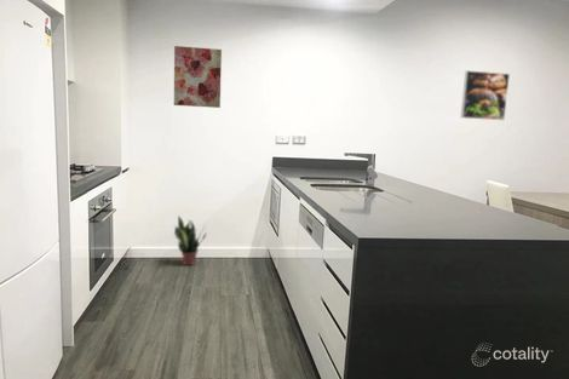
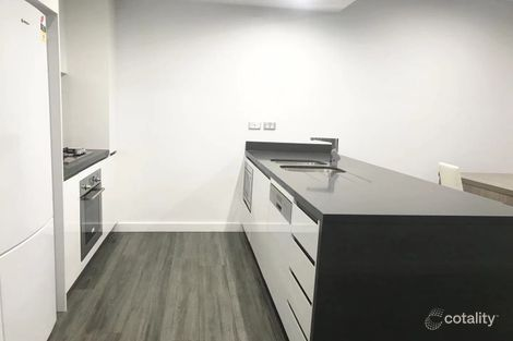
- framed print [460,69,511,121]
- potted plant [173,214,207,266]
- wall art [173,45,223,109]
